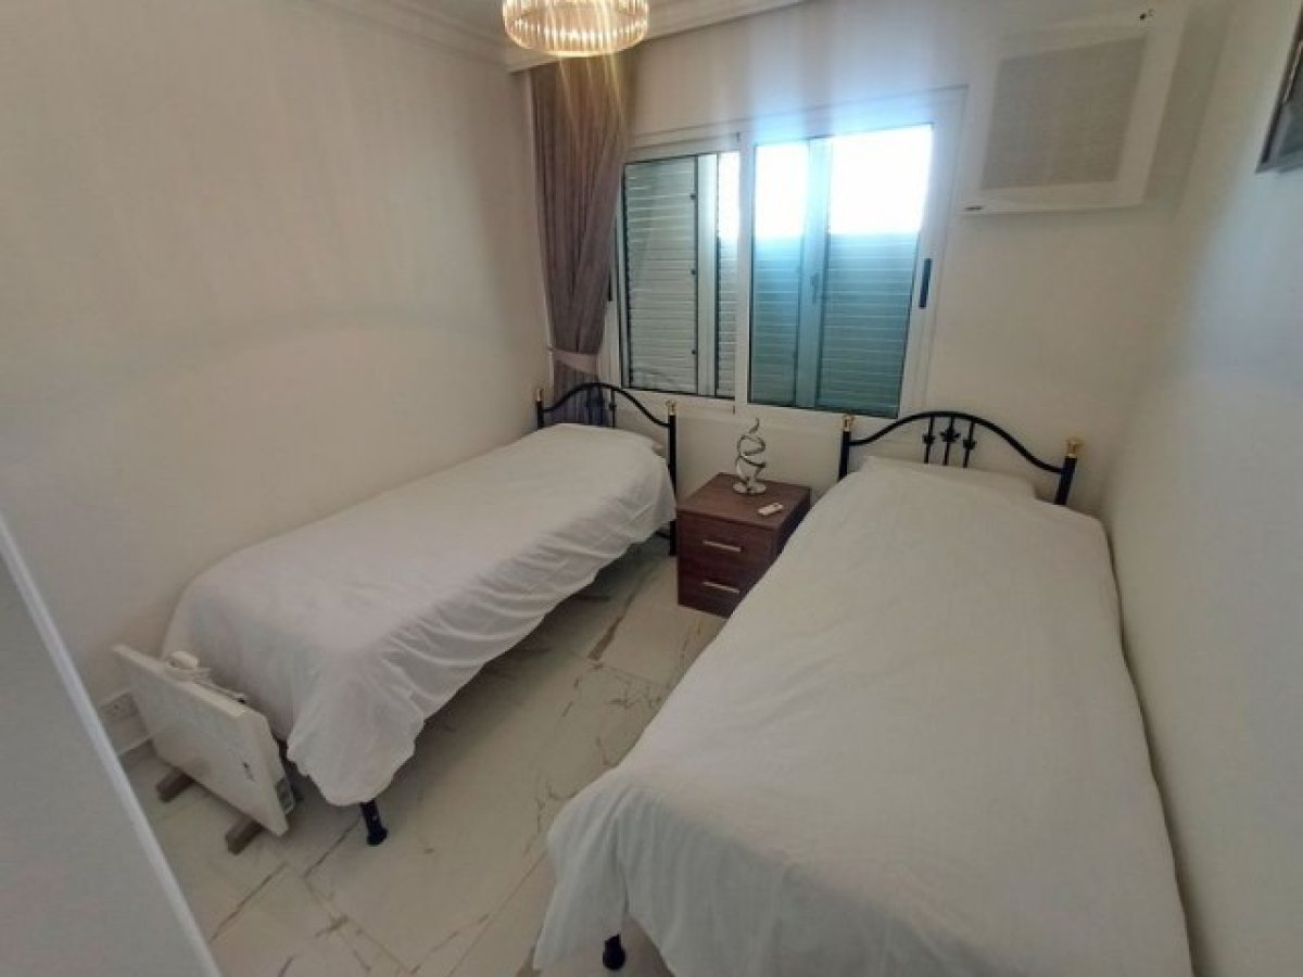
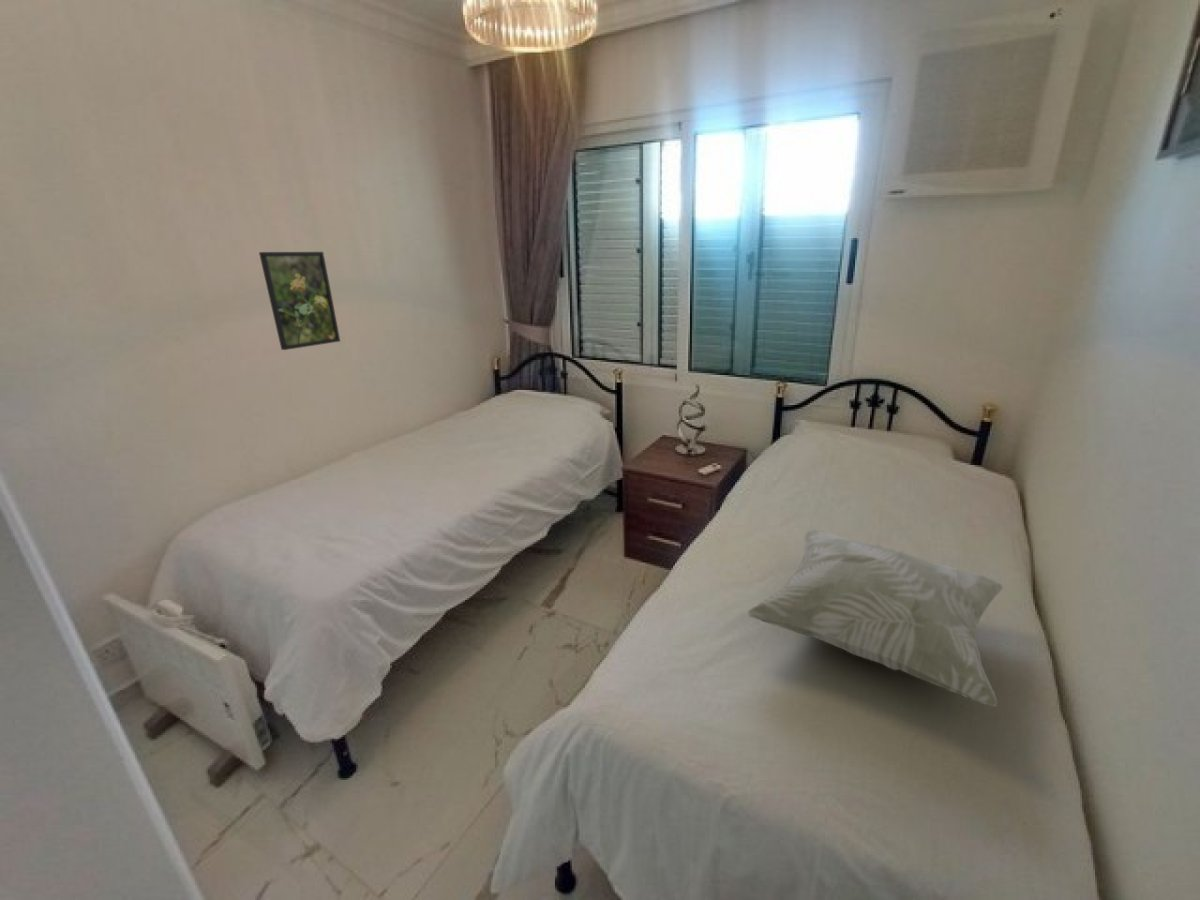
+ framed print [258,251,341,351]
+ decorative pillow [746,529,1004,708]
